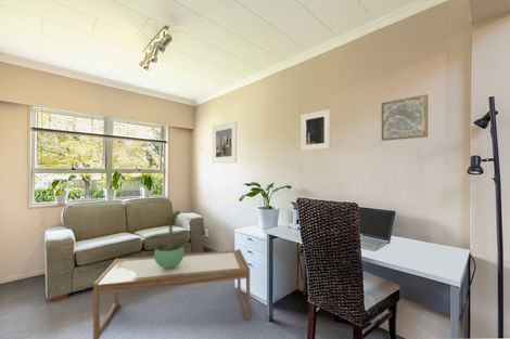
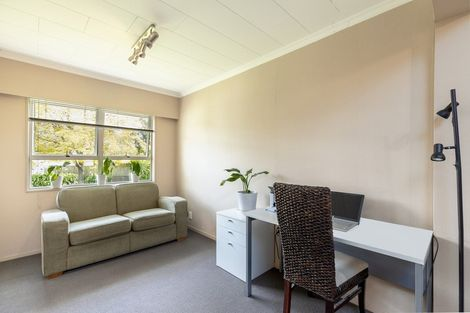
- potted plant [153,210,186,269]
- coffee table [92,248,251,339]
- wall art [381,93,429,142]
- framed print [212,120,238,165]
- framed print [299,108,332,152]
